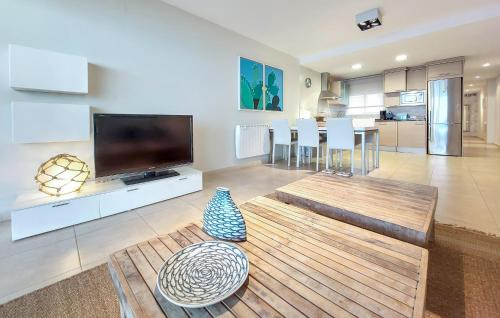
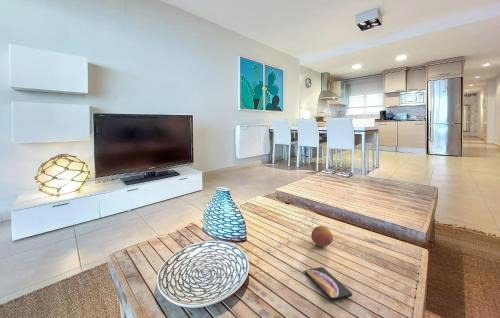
+ smartphone [304,266,353,301]
+ fruit [310,225,334,248]
